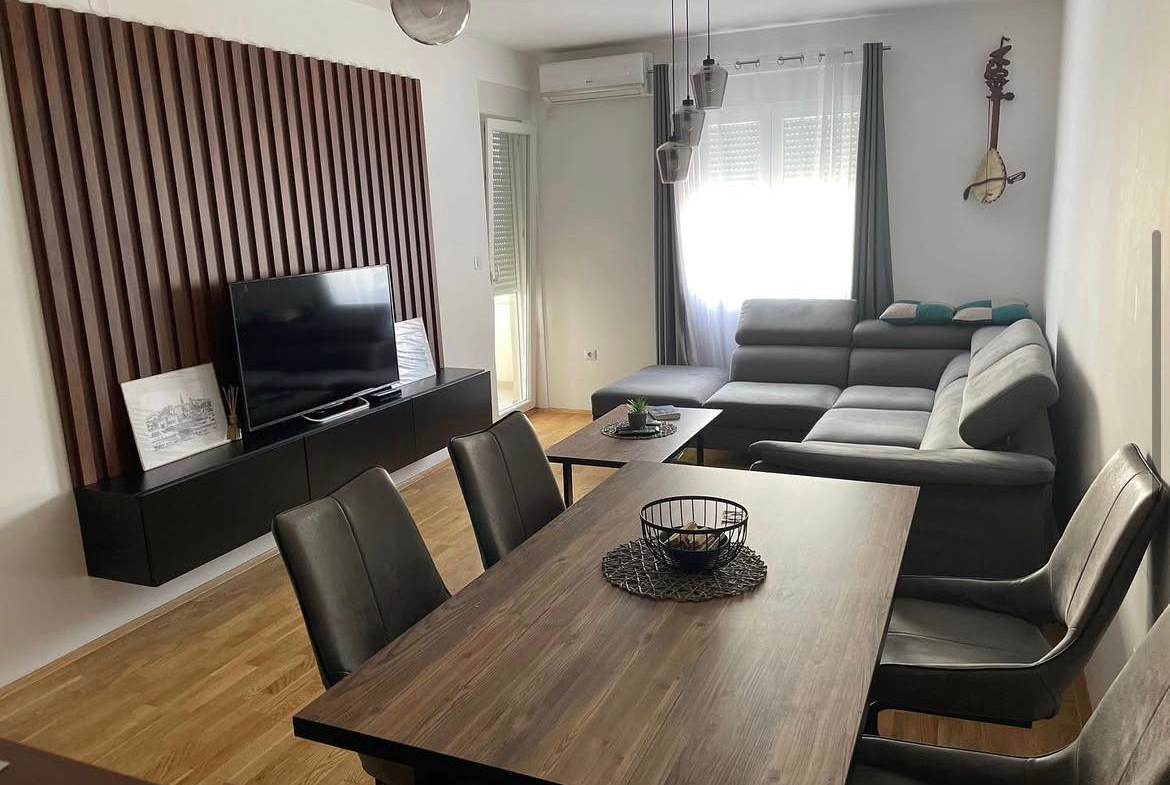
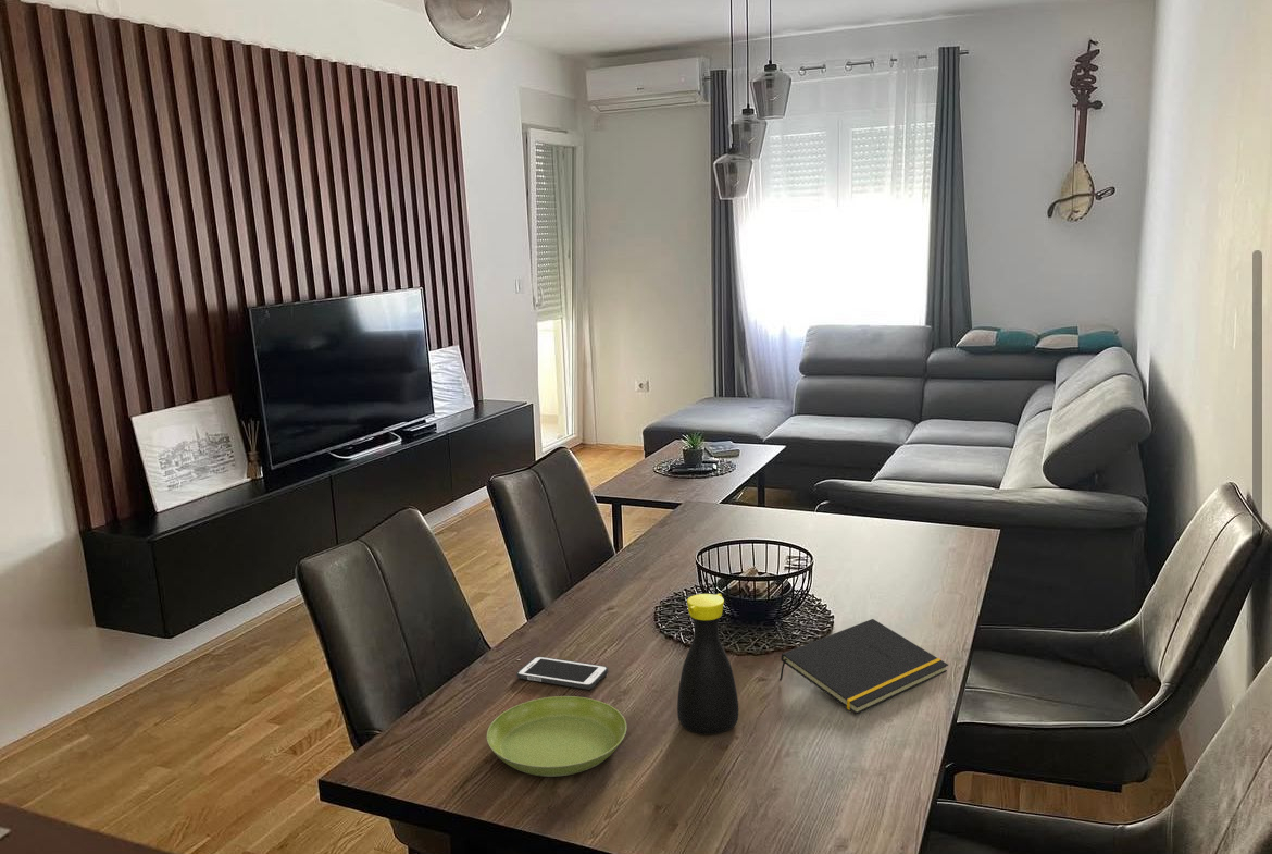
+ notepad [778,618,949,716]
+ cell phone [515,655,609,690]
+ saucer [486,695,627,778]
+ bottle [676,593,739,735]
